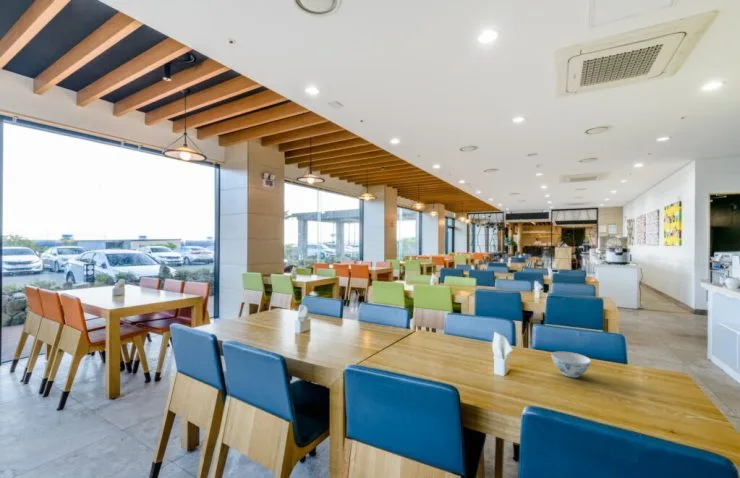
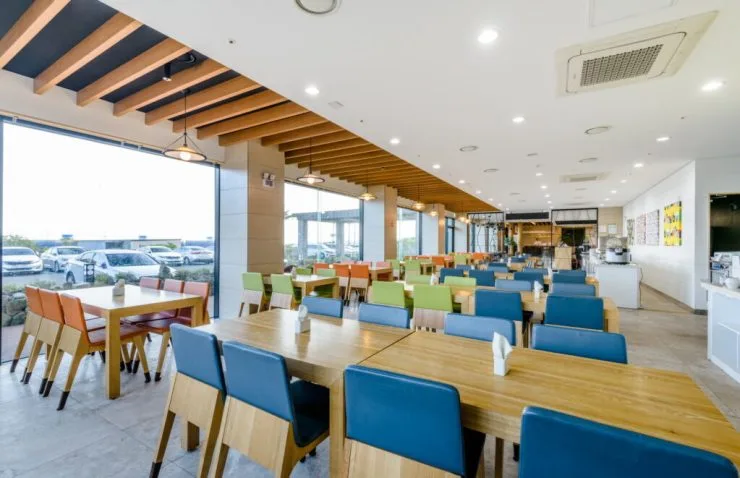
- chinaware [550,351,592,378]
